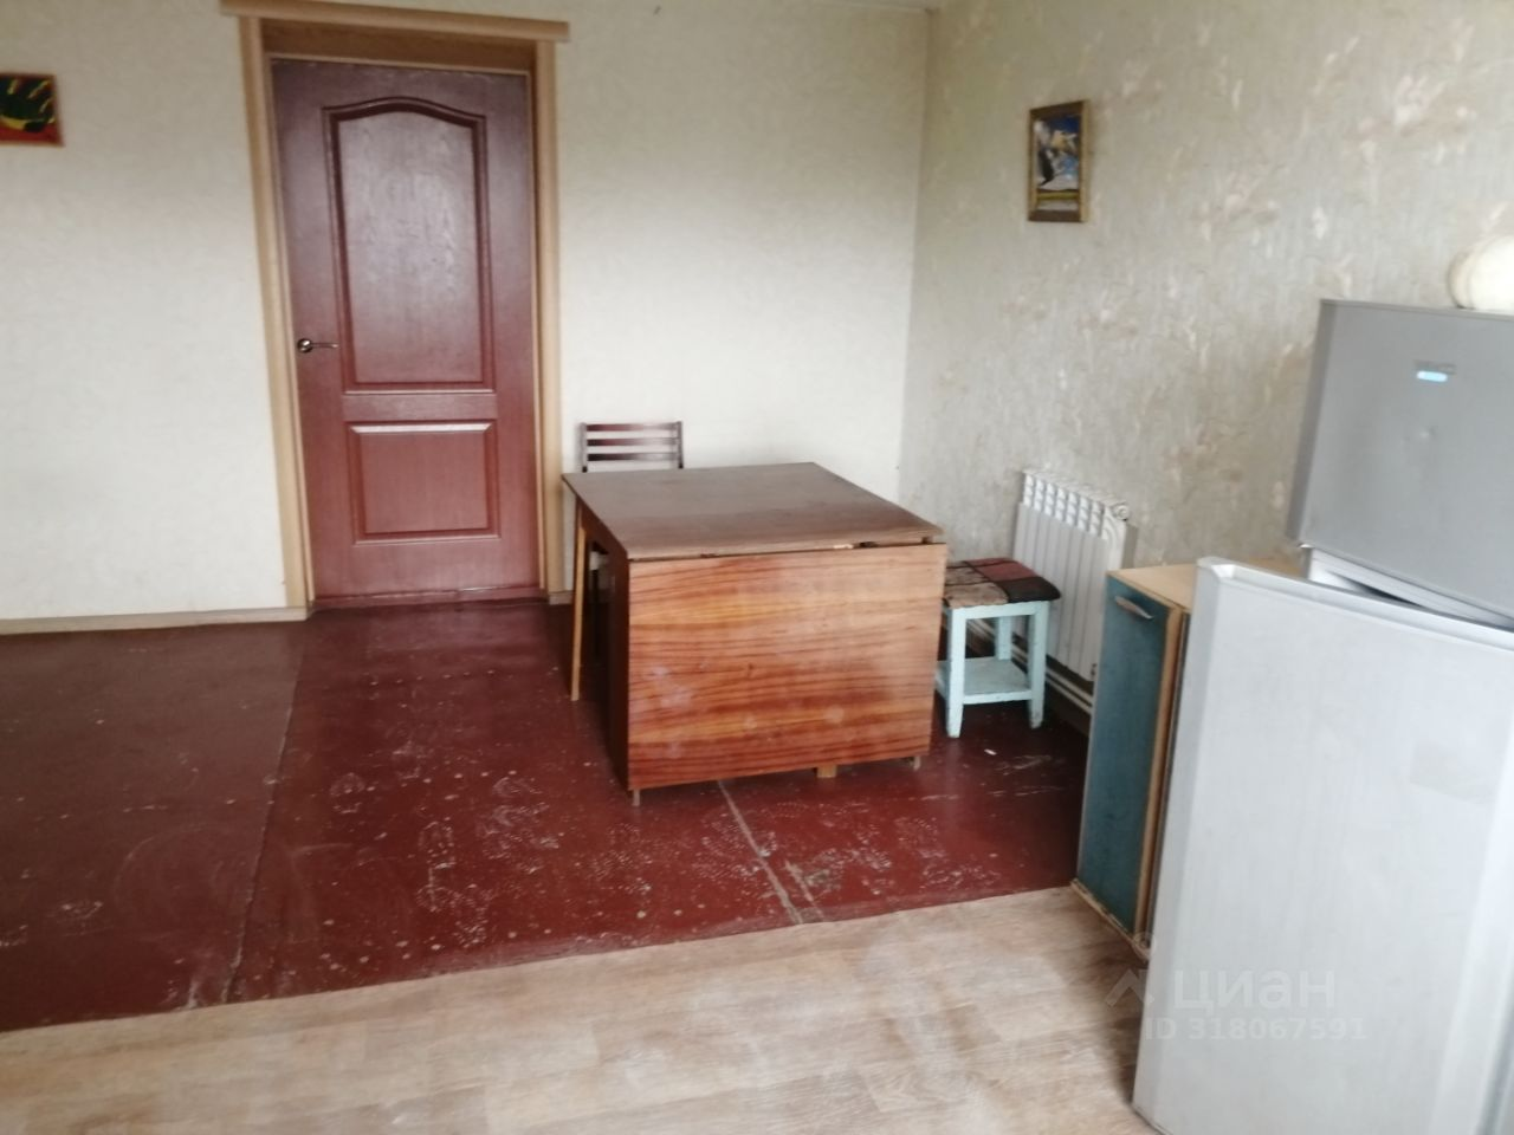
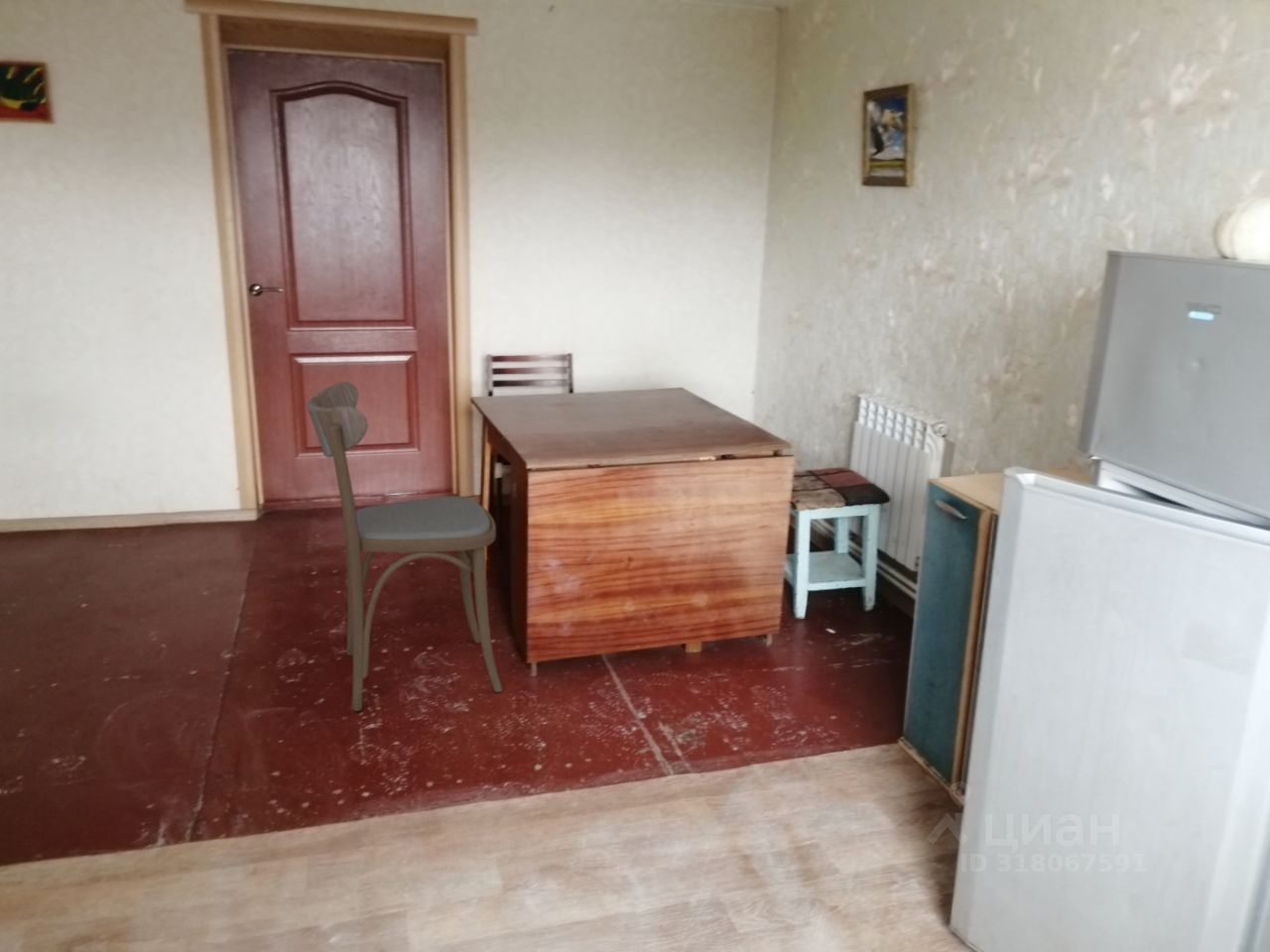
+ dining chair [306,381,504,712]
